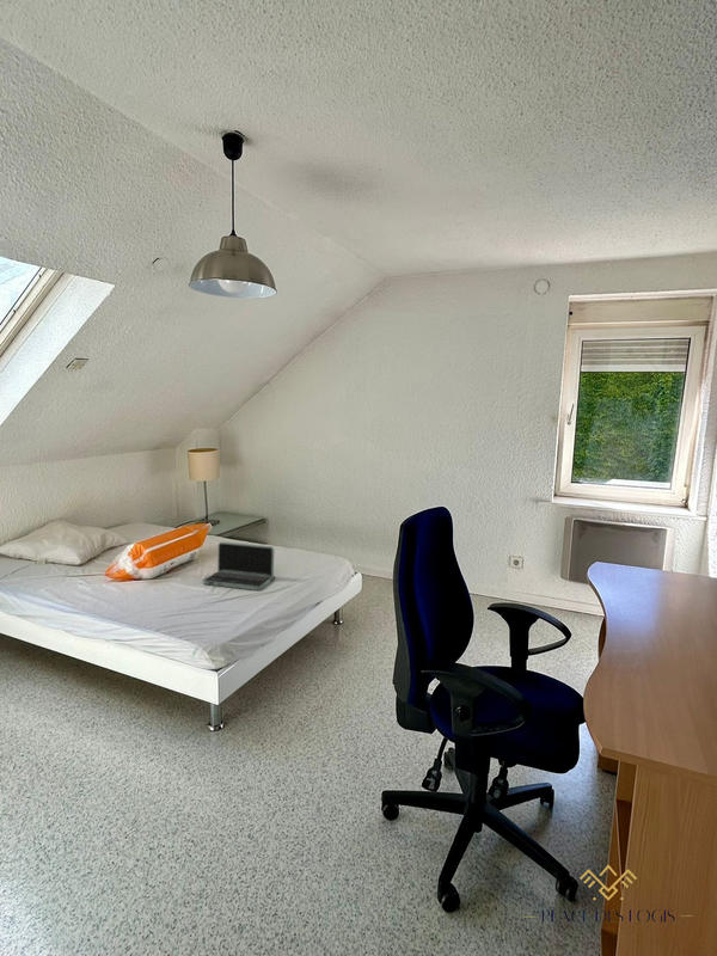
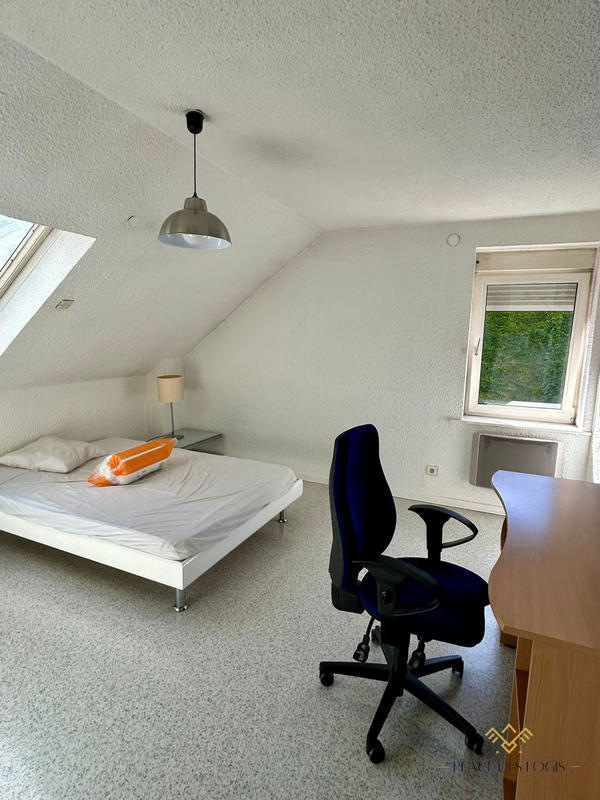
- laptop [202,541,276,592]
